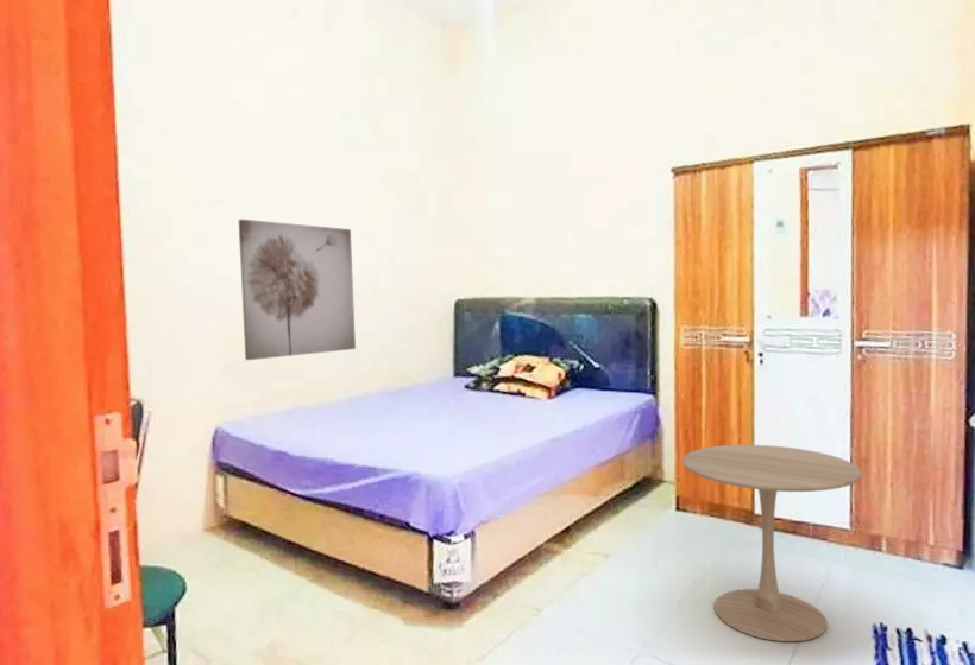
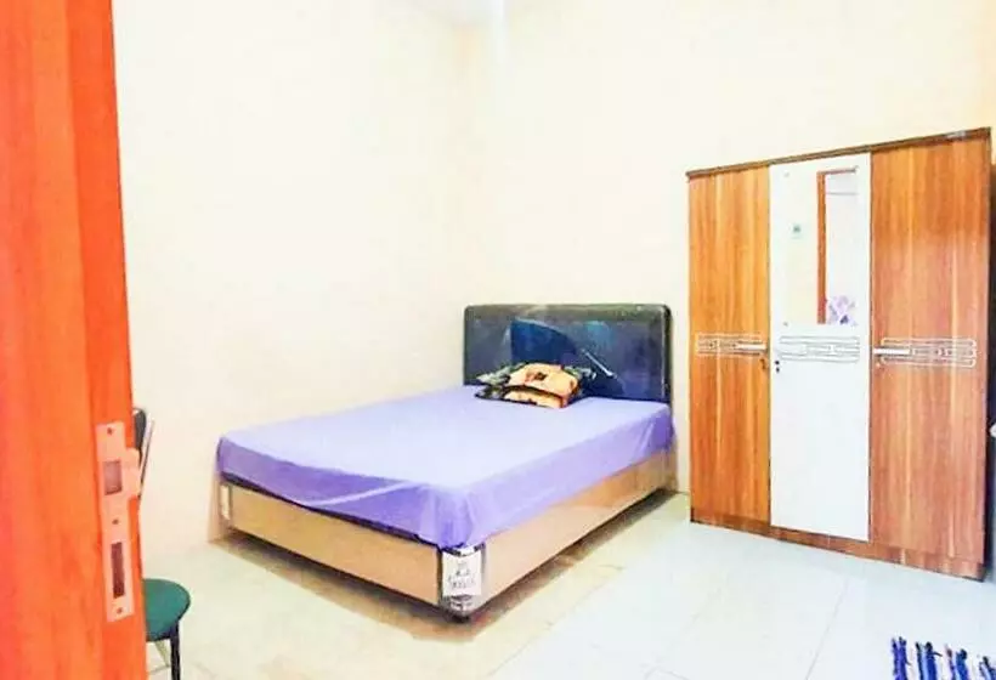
- side table [681,444,863,644]
- wall art [238,218,357,361]
